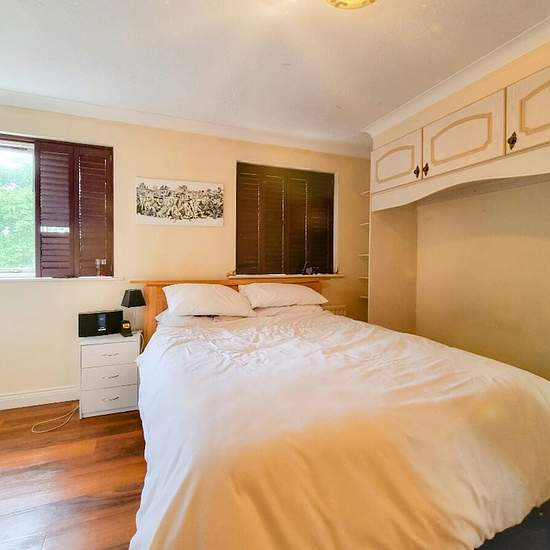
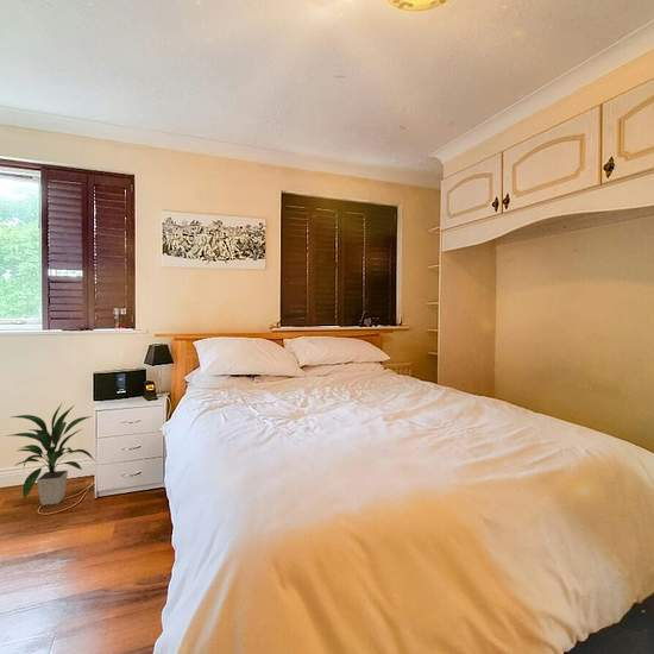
+ indoor plant [2,403,96,507]
